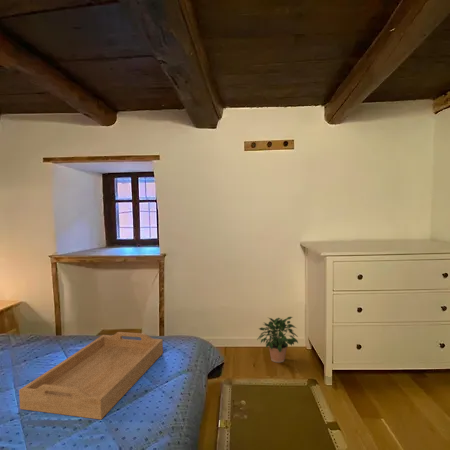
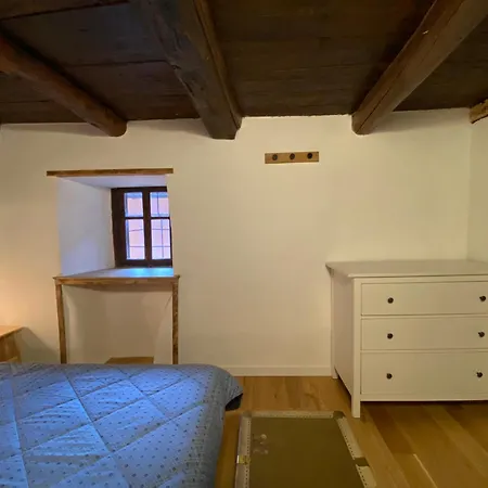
- potted plant [256,316,299,364]
- serving tray [18,331,164,420]
